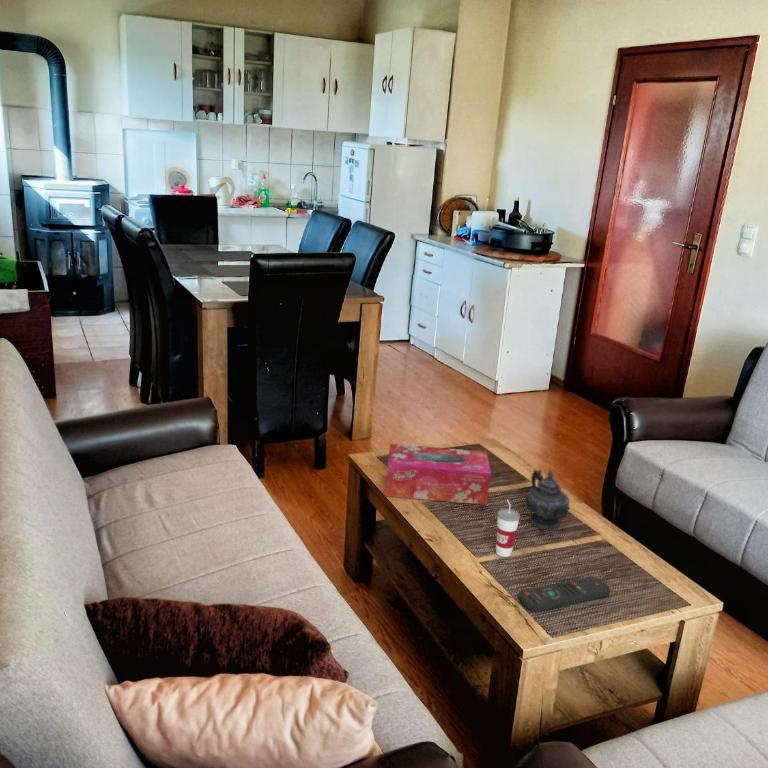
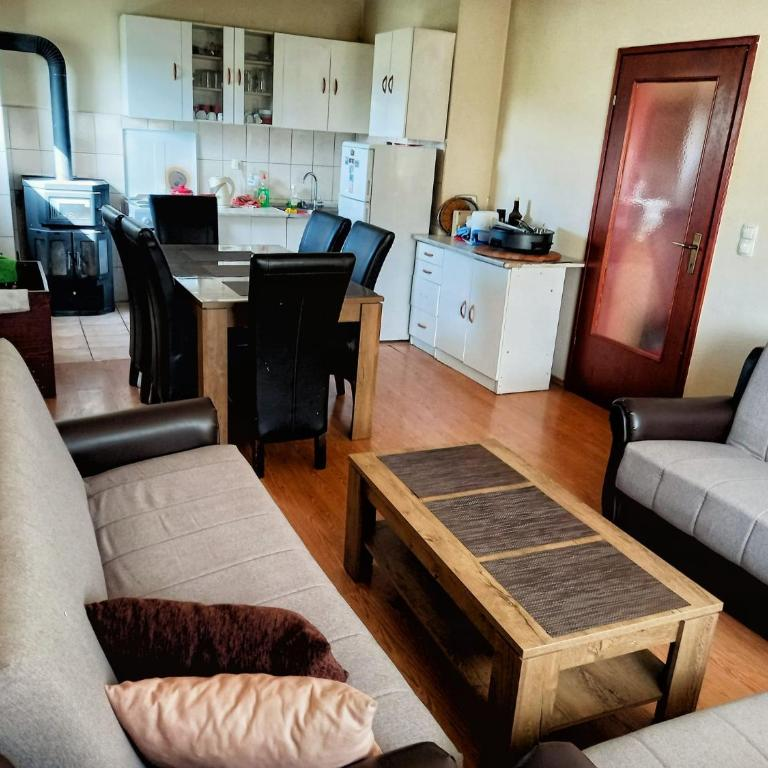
- teapot [525,468,571,530]
- remote control [518,575,611,613]
- tissue box [384,443,492,506]
- cup [495,499,521,558]
